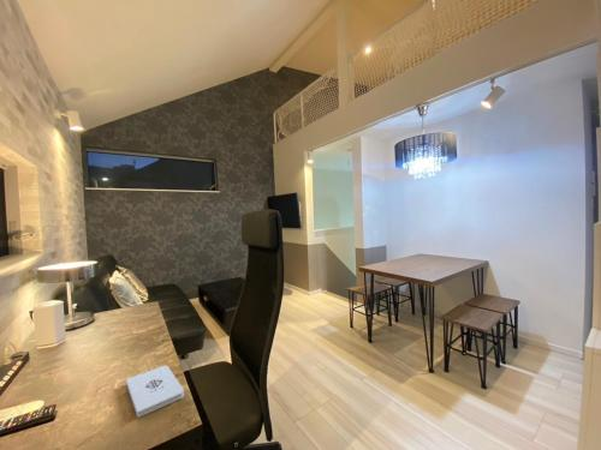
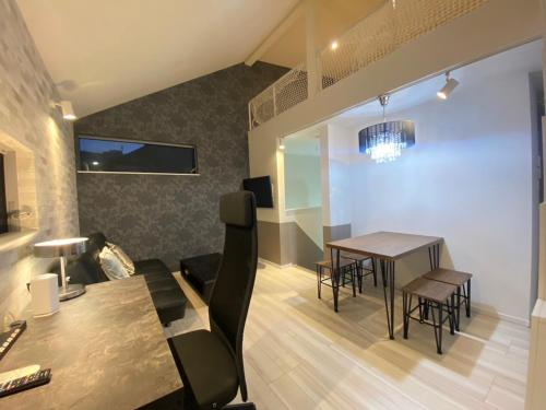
- notepad [125,365,185,419]
